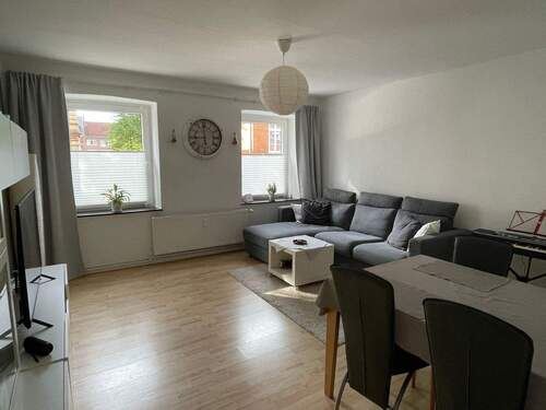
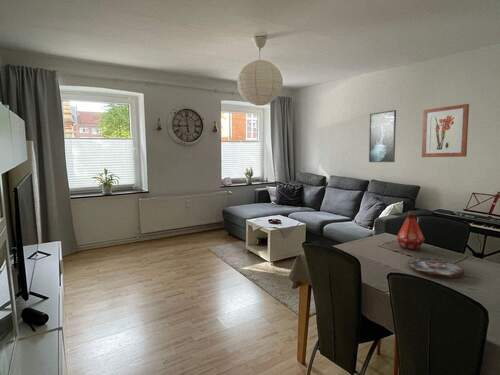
+ plate [406,257,465,278]
+ bottle [396,210,425,251]
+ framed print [368,109,397,163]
+ wall art [421,103,470,158]
